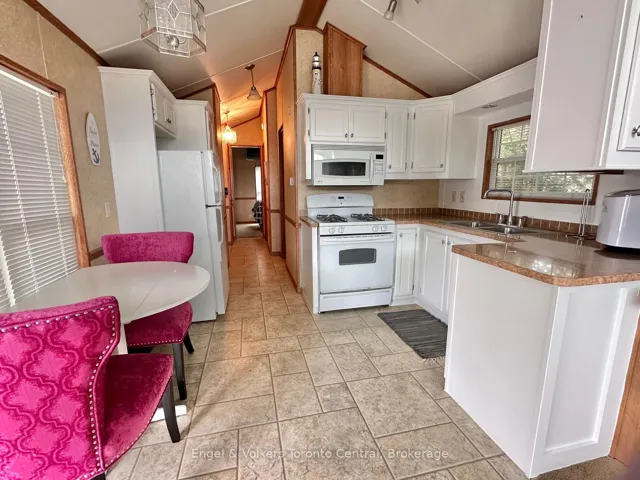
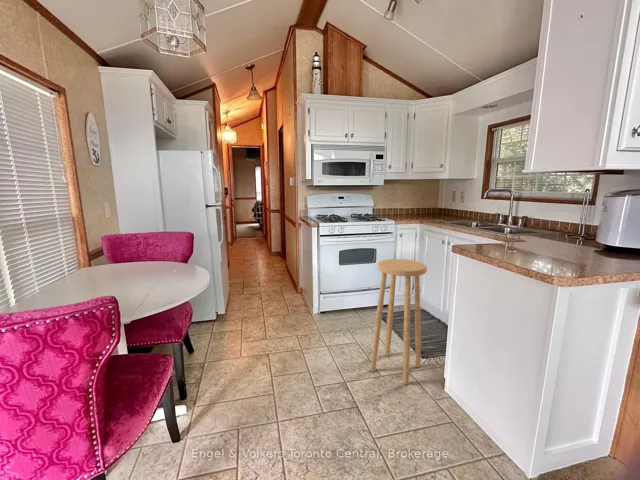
+ stool [370,258,428,386]
